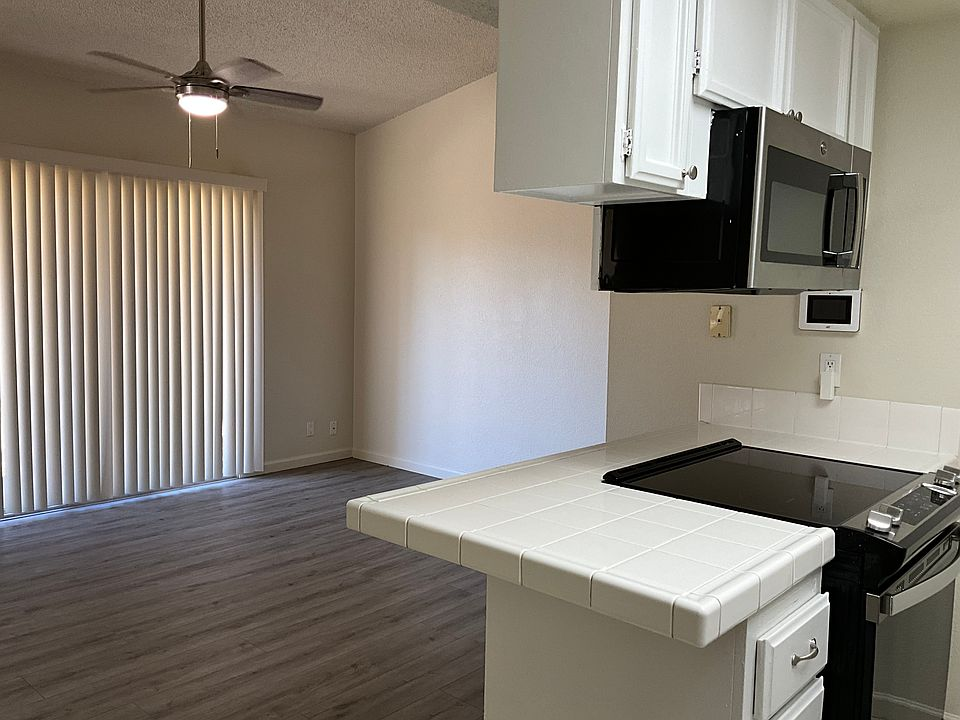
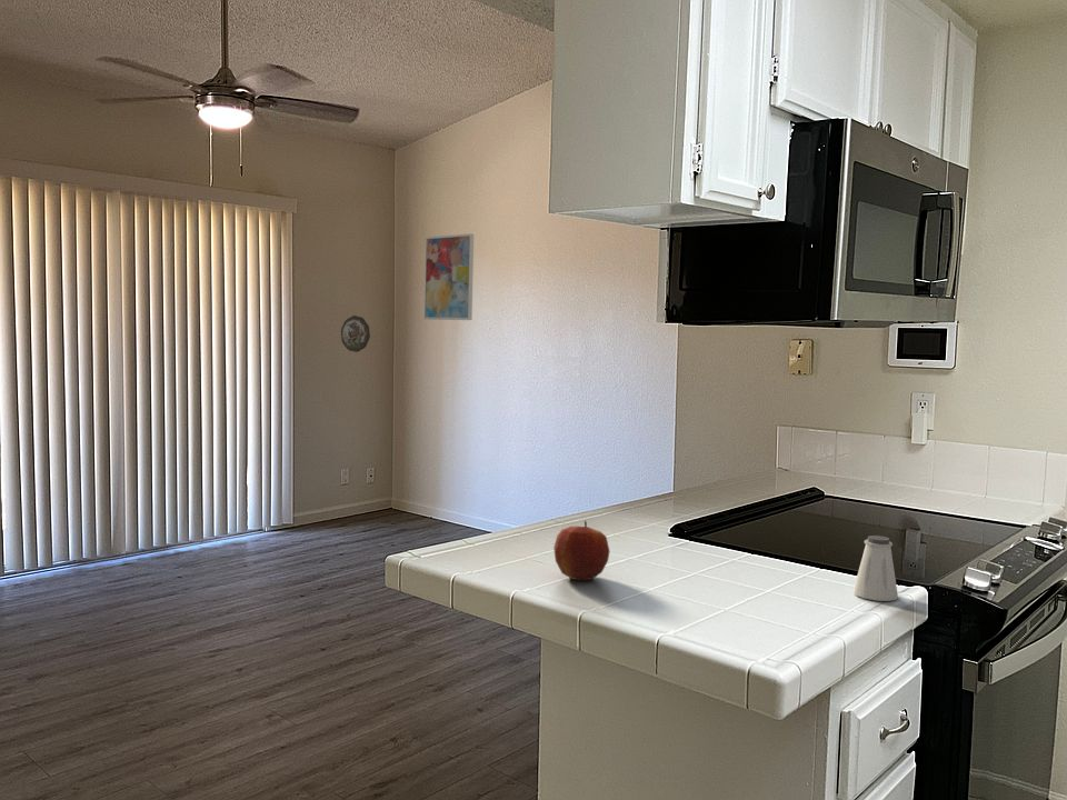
+ apple [552,520,610,581]
+ saltshaker [851,534,899,602]
+ decorative plate [340,314,371,353]
+ wall art [423,232,475,321]
